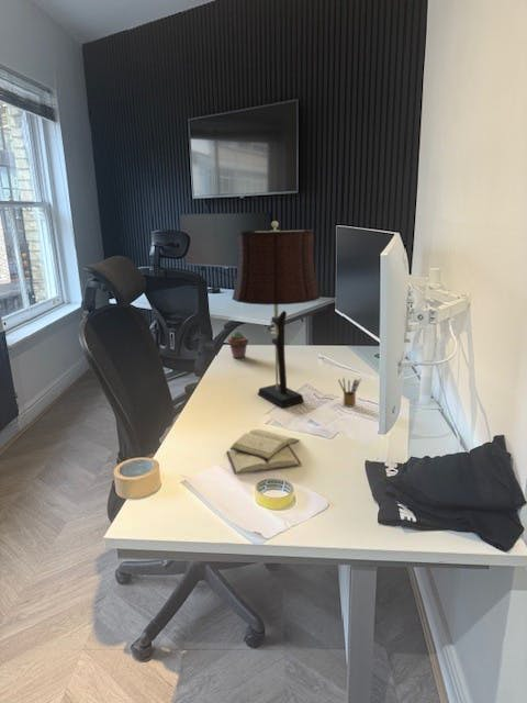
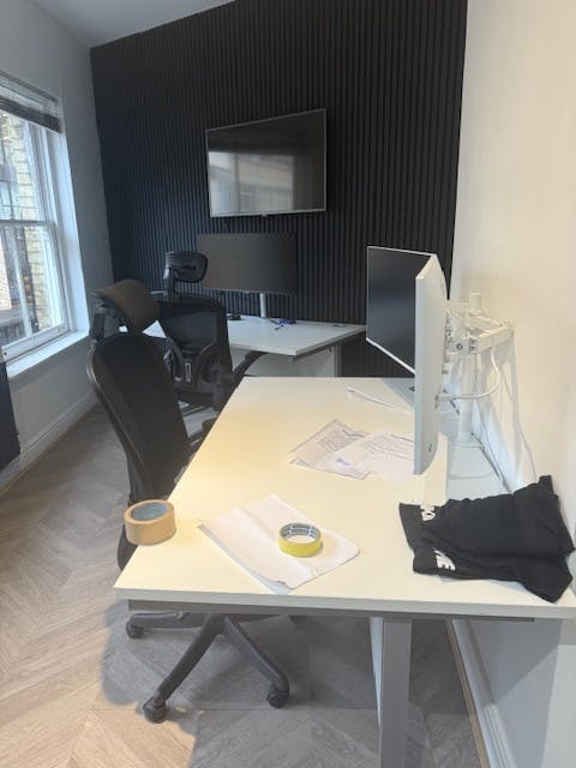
- pencil box [337,377,362,408]
- table lamp [231,220,322,409]
- diary [225,428,303,476]
- potted succulent [227,330,249,359]
